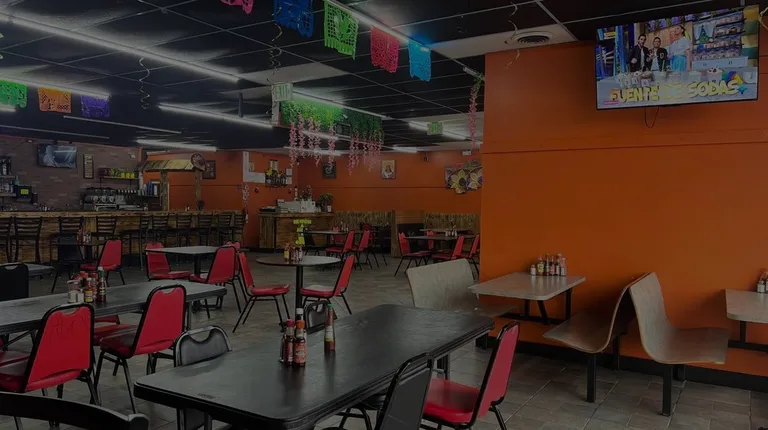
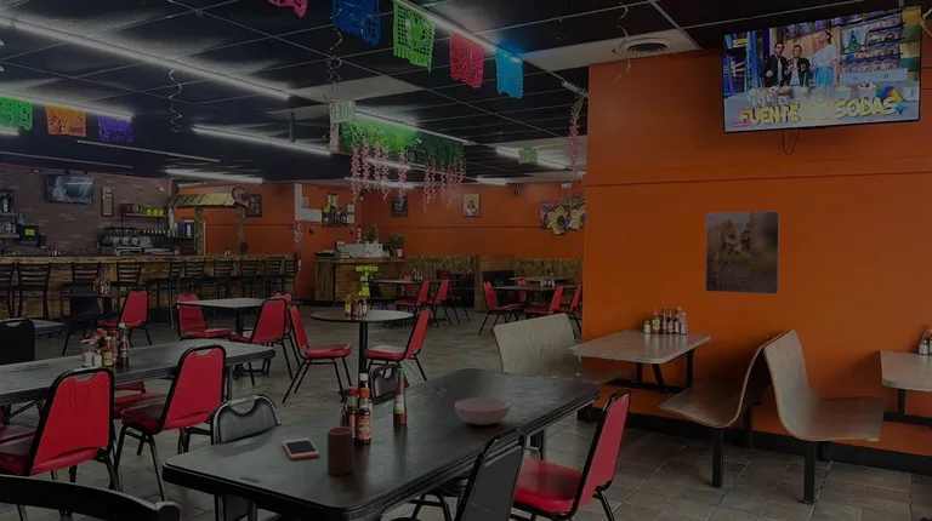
+ serving bowl [454,396,511,426]
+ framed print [704,210,780,296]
+ cell phone [282,437,320,460]
+ cup [326,425,354,476]
